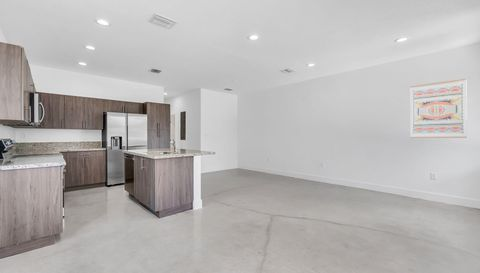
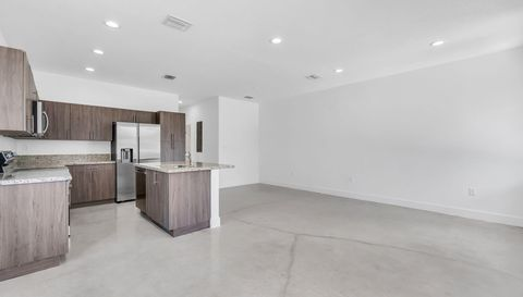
- wall art [409,78,468,139]
